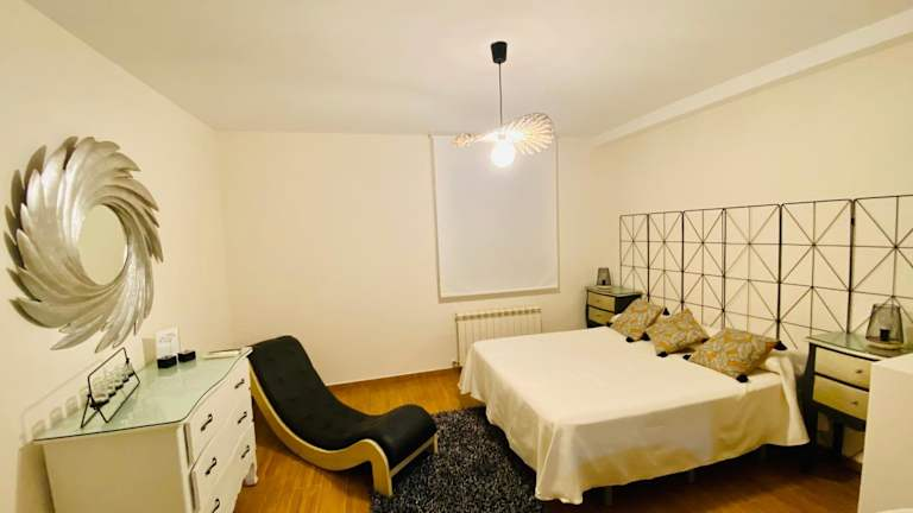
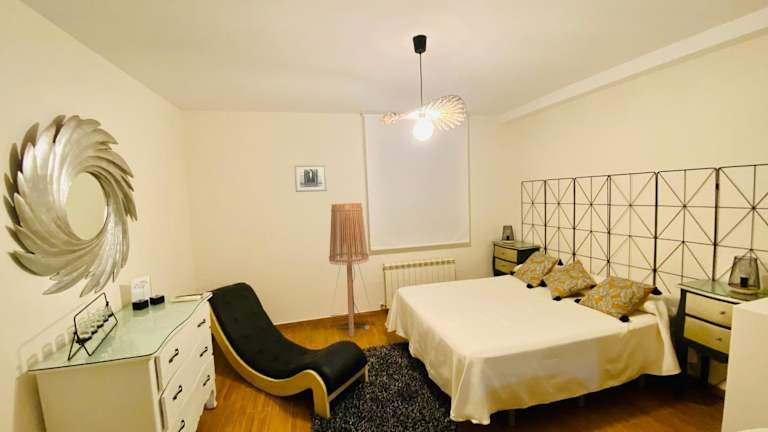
+ floor lamp [328,202,376,338]
+ wall art [293,164,328,193]
